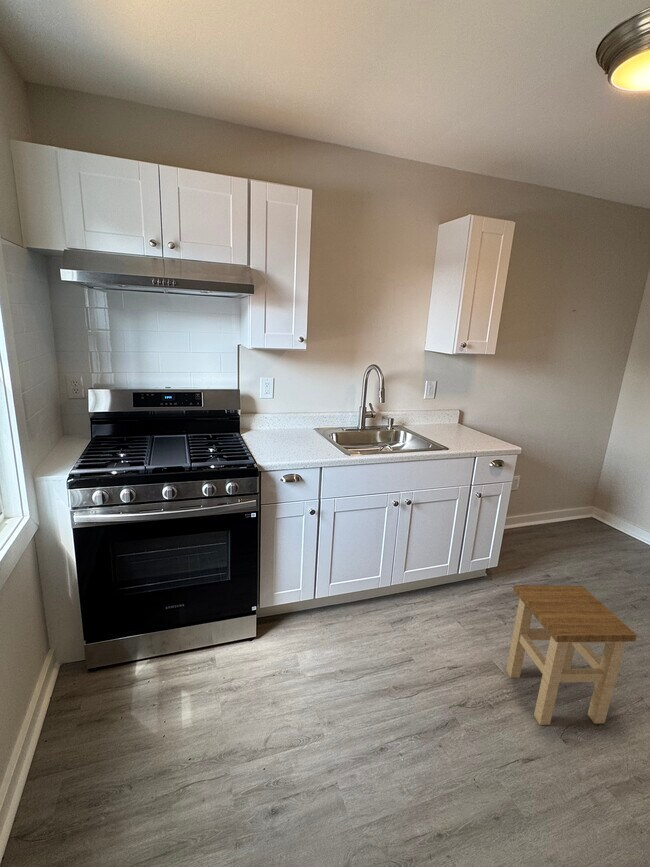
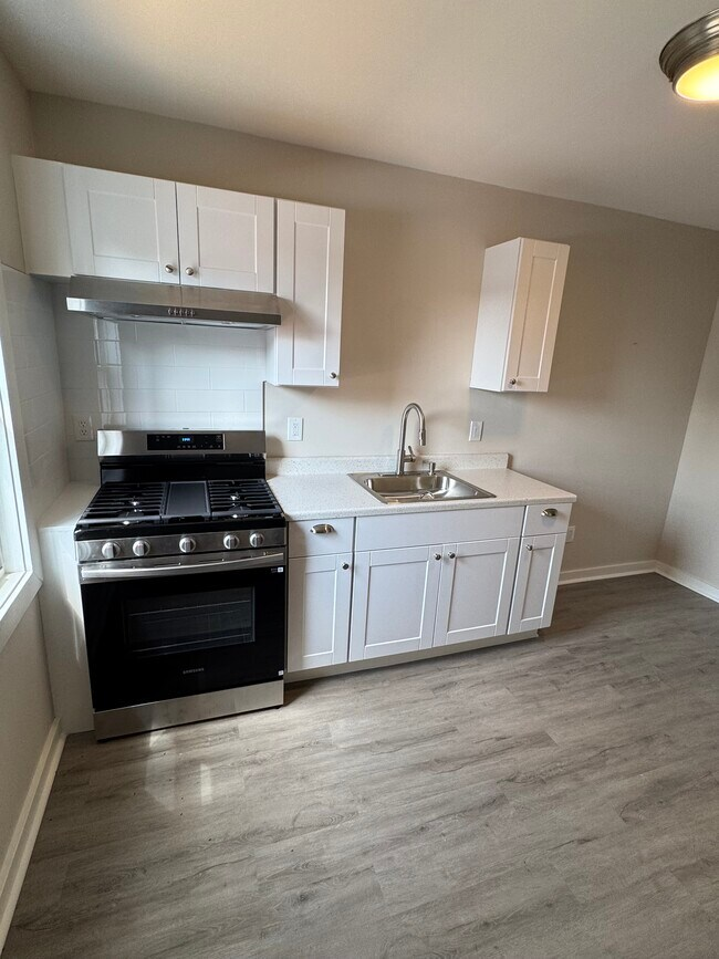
- stool [505,585,638,726]
